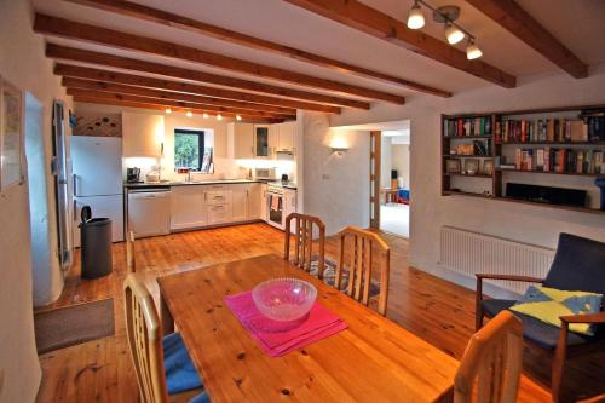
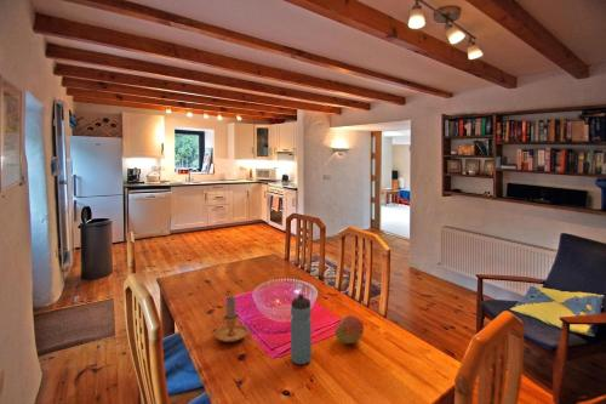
+ candle [212,292,250,343]
+ water bottle [290,292,313,365]
+ fruit [335,314,365,345]
